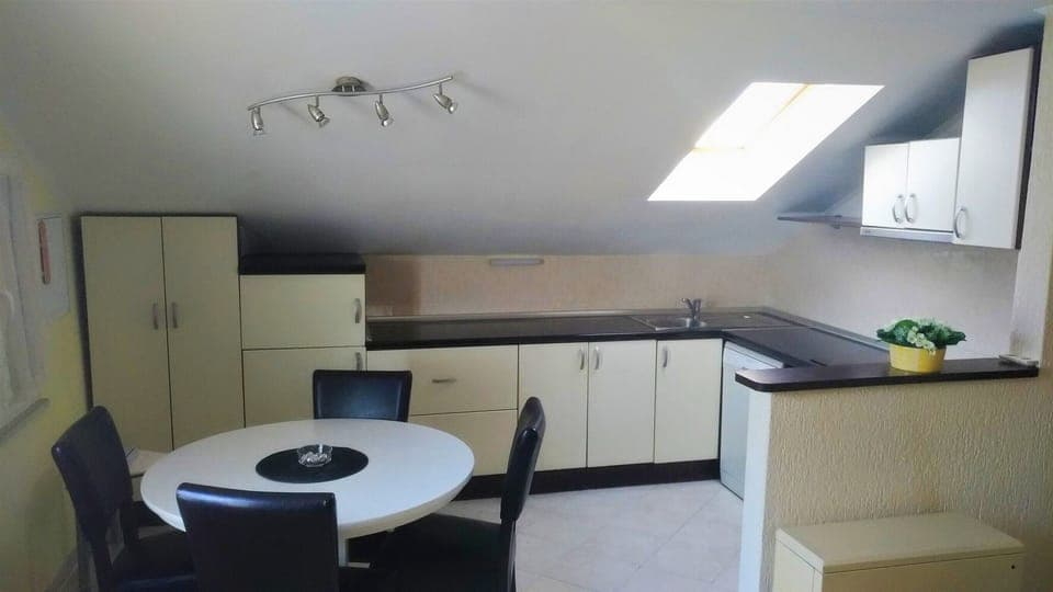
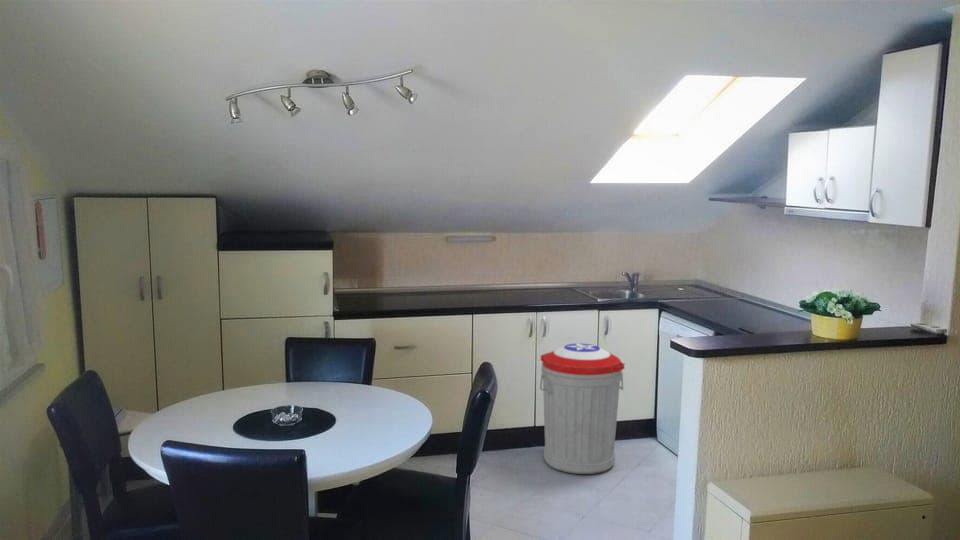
+ trash can [539,342,626,475]
